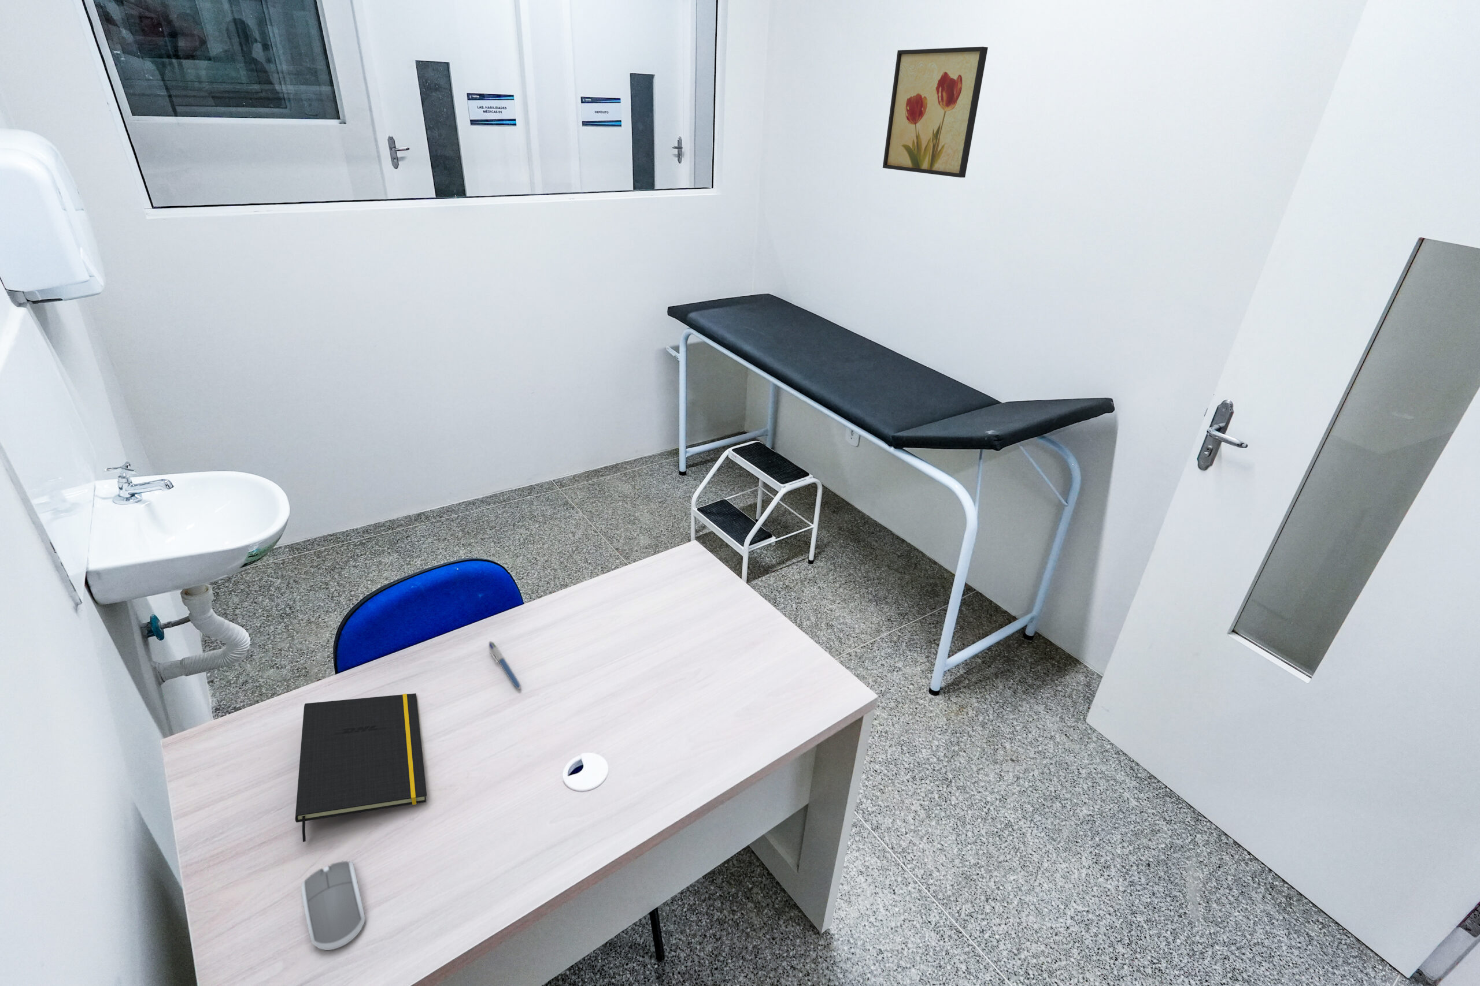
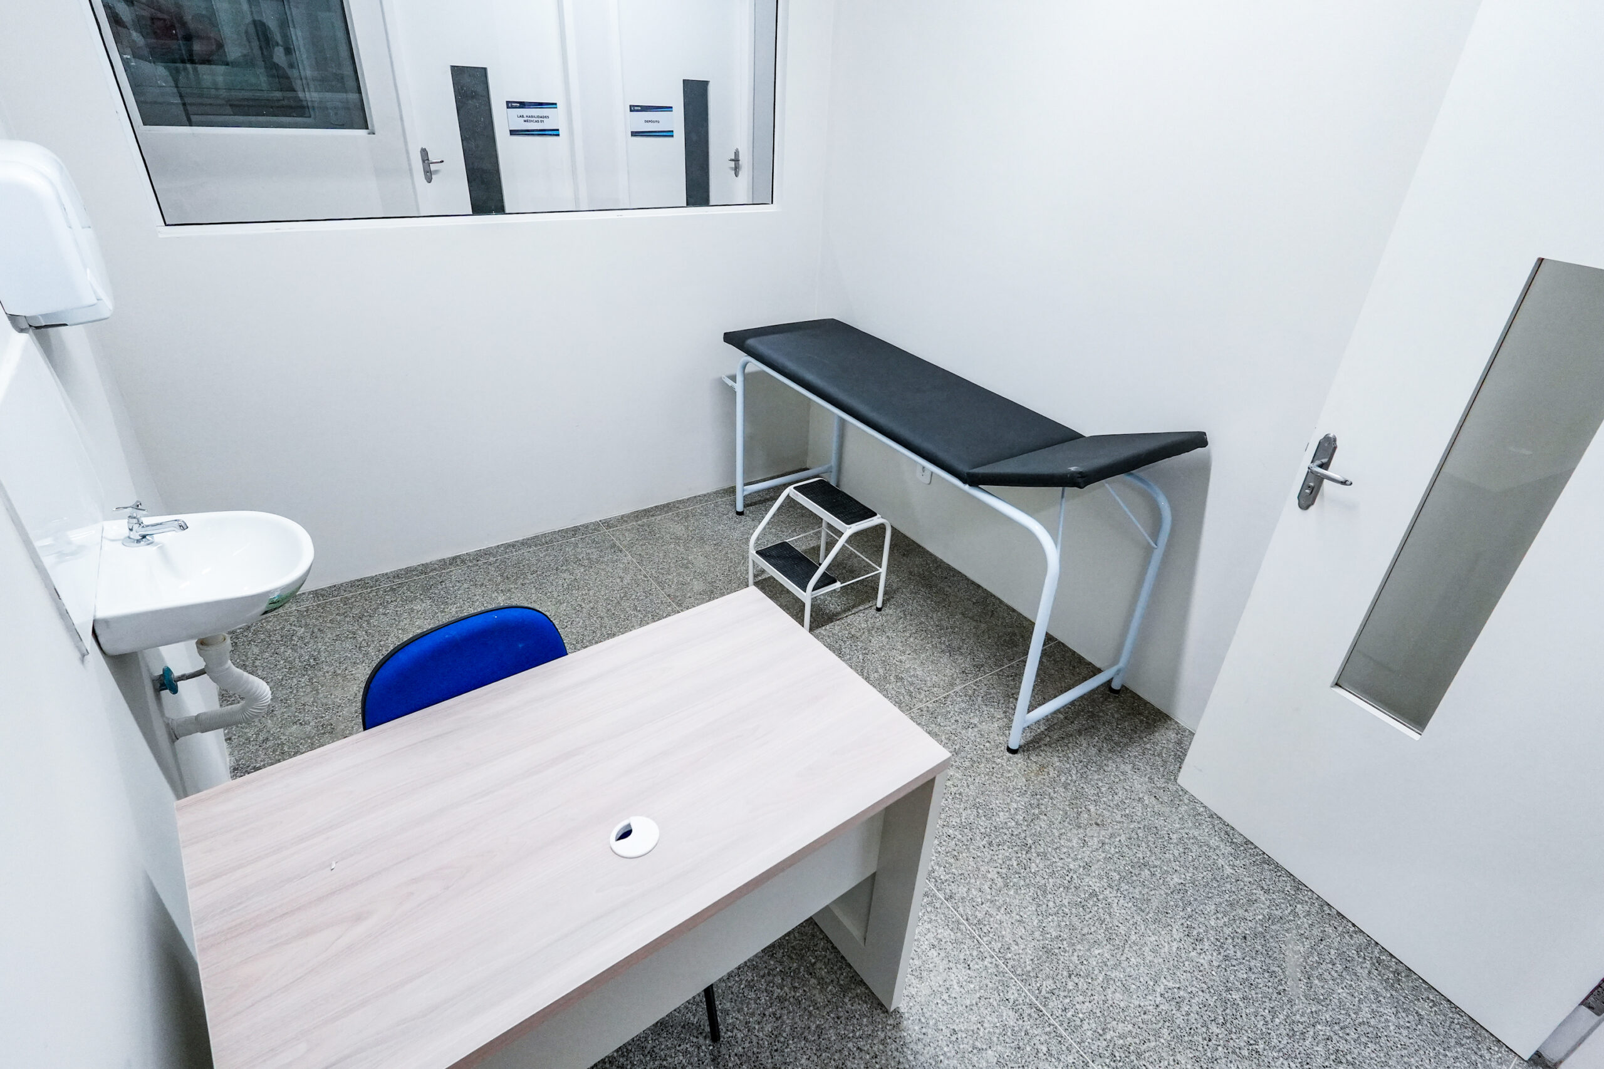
- pen [488,640,521,690]
- notepad [295,692,427,843]
- computer mouse [301,861,366,951]
- wall art [882,46,989,178]
